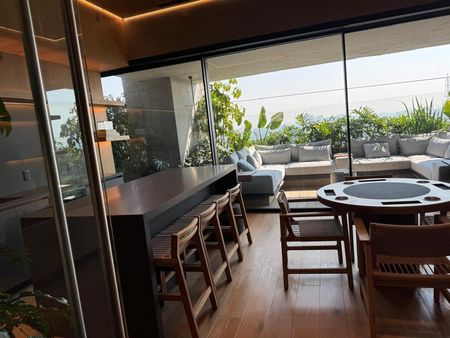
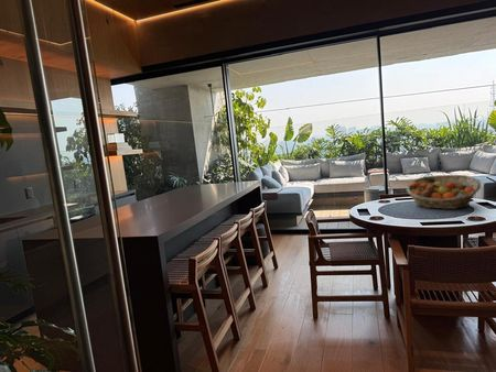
+ fruit basket [406,174,482,210]
